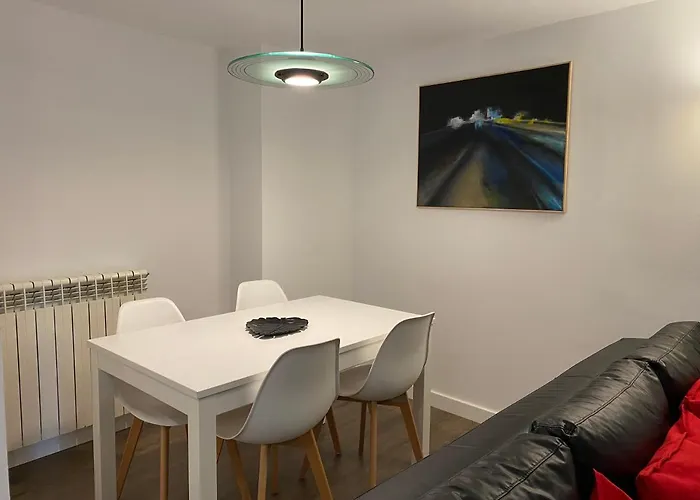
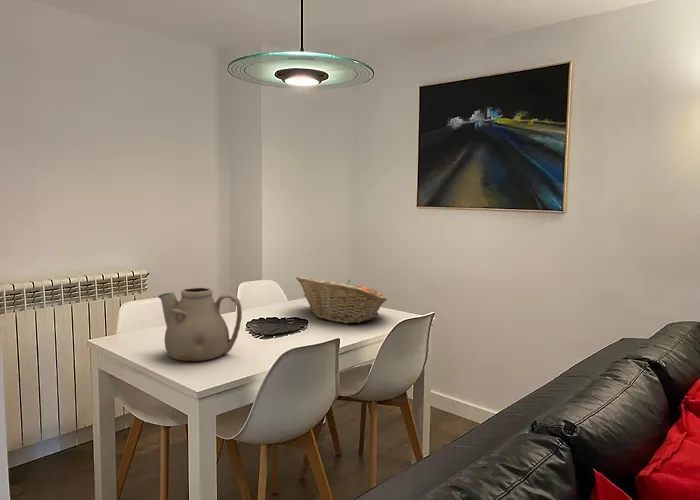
+ teapot [157,286,243,362]
+ fruit basket [295,275,388,324]
